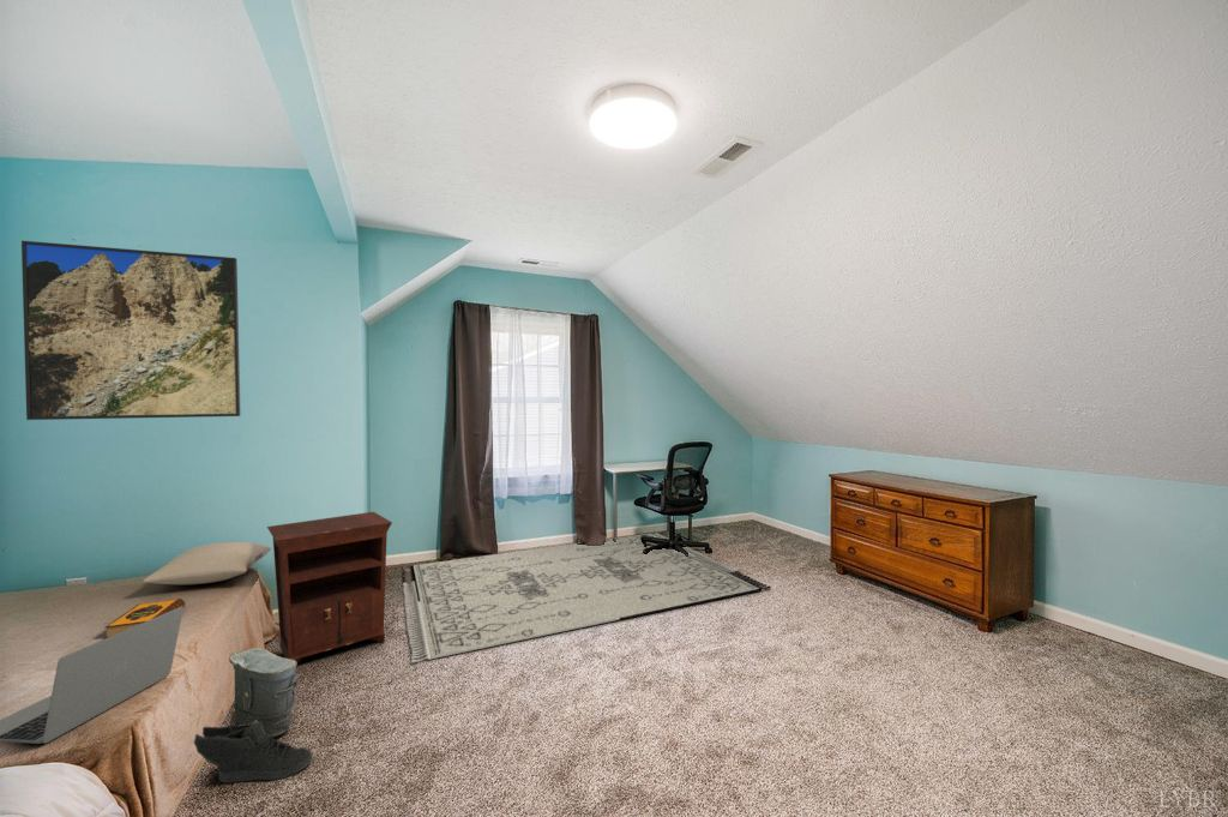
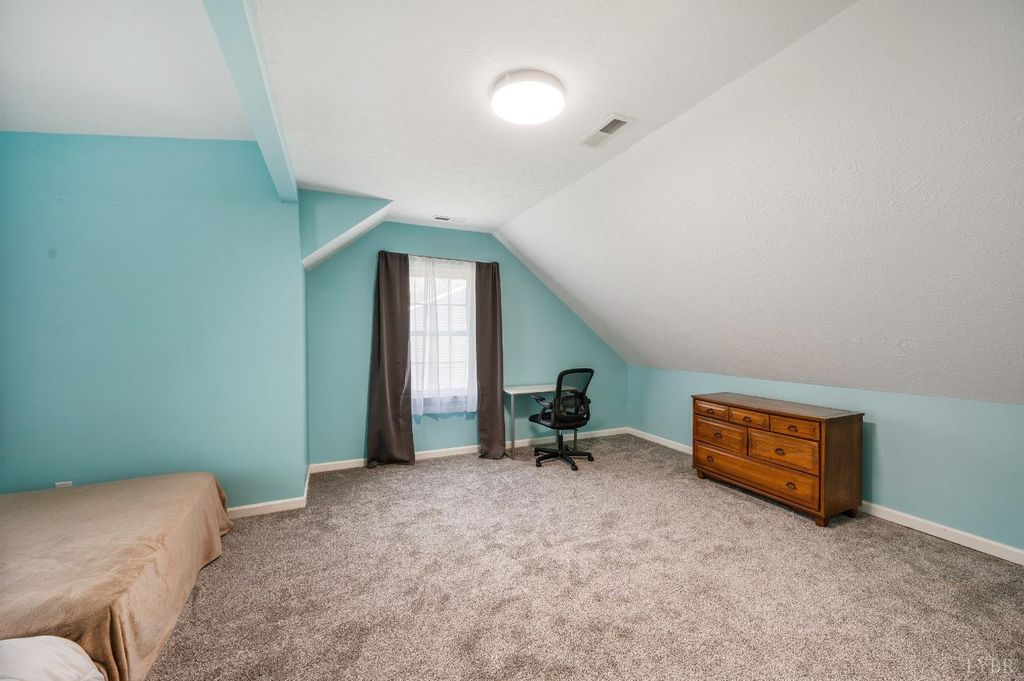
- nightstand [266,511,393,665]
- sneaker [193,720,313,783]
- bag [228,647,300,738]
- laptop [0,607,185,745]
- pillow [142,541,272,585]
- hardback book [103,597,186,639]
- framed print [20,240,241,421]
- rug [399,531,772,665]
